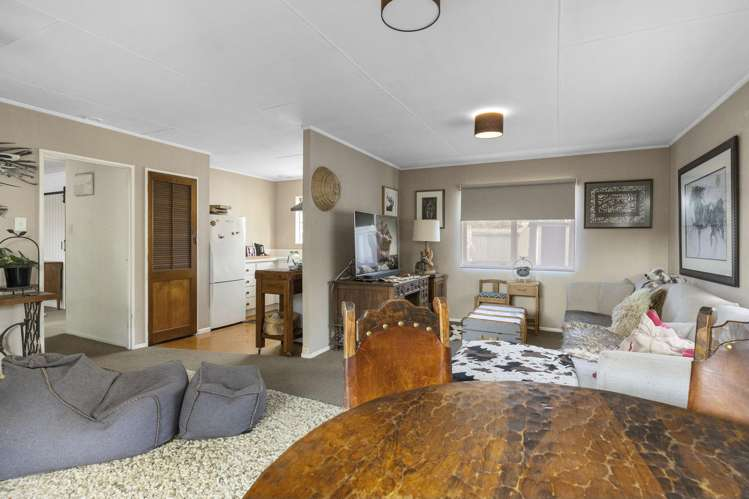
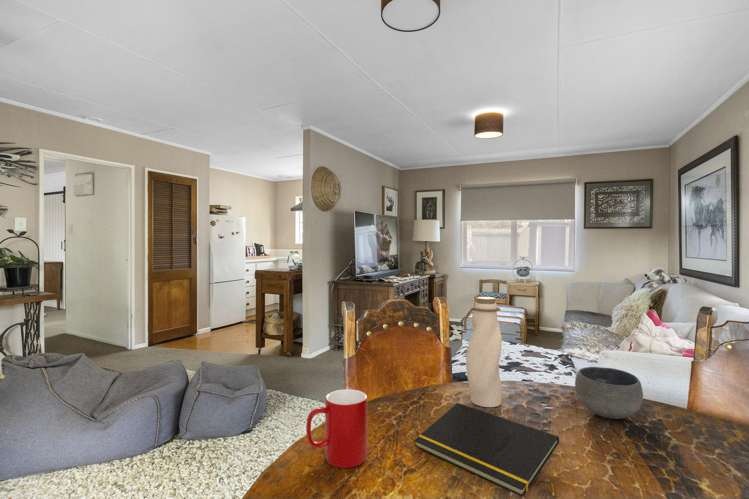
+ cup [305,388,368,469]
+ notepad [413,402,560,497]
+ bowl [574,366,644,420]
+ water bottle [463,296,503,408]
